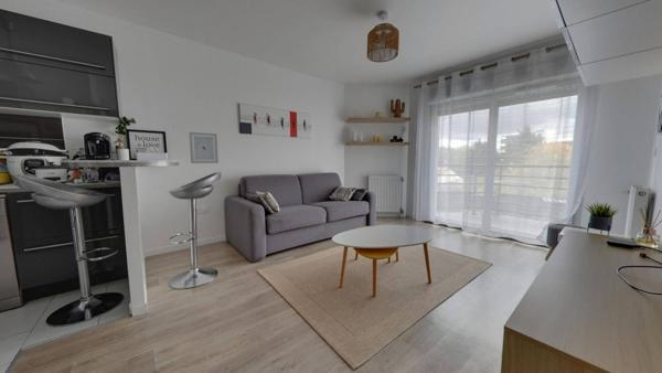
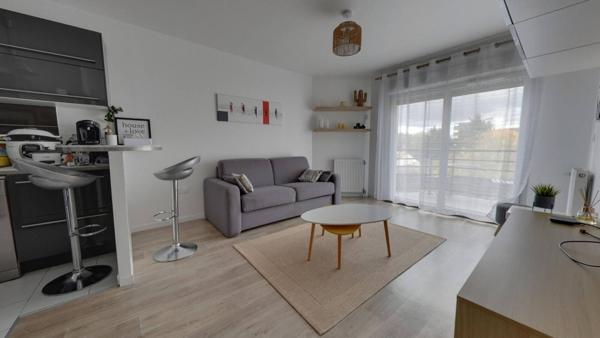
- wall art [188,131,220,164]
